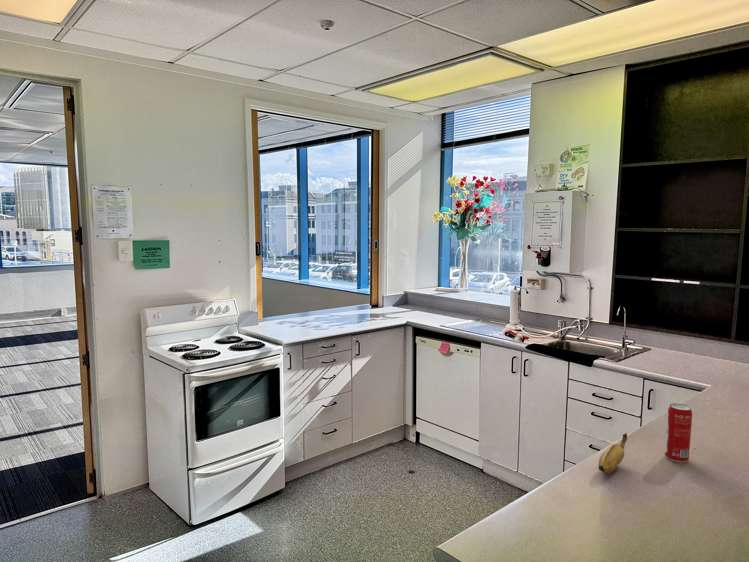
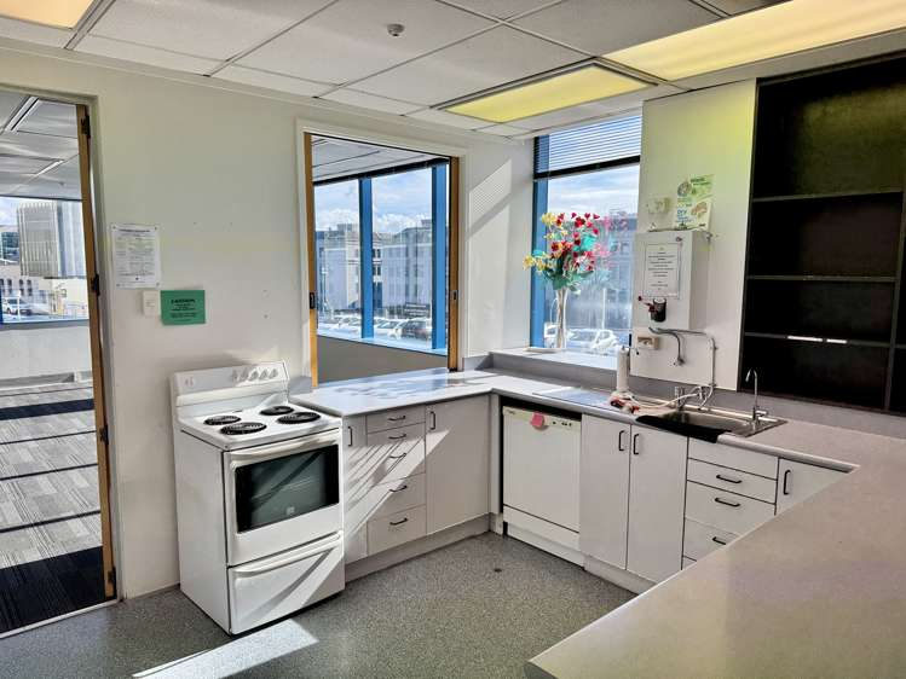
- beverage can [664,403,693,463]
- banana [598,432,628,475]
